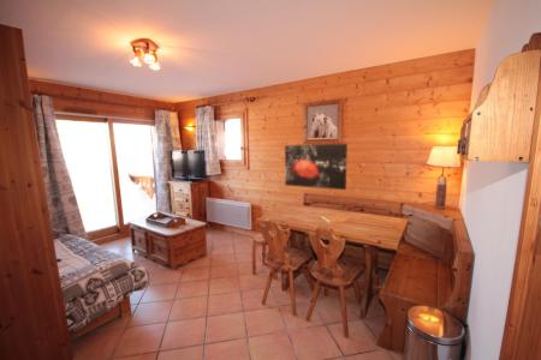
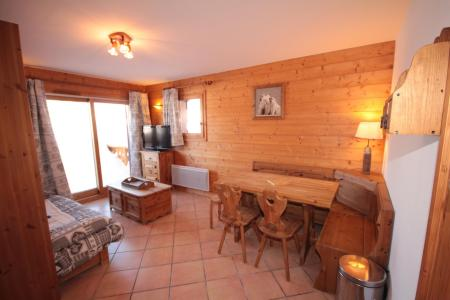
- wall art [284,143,349,191]
